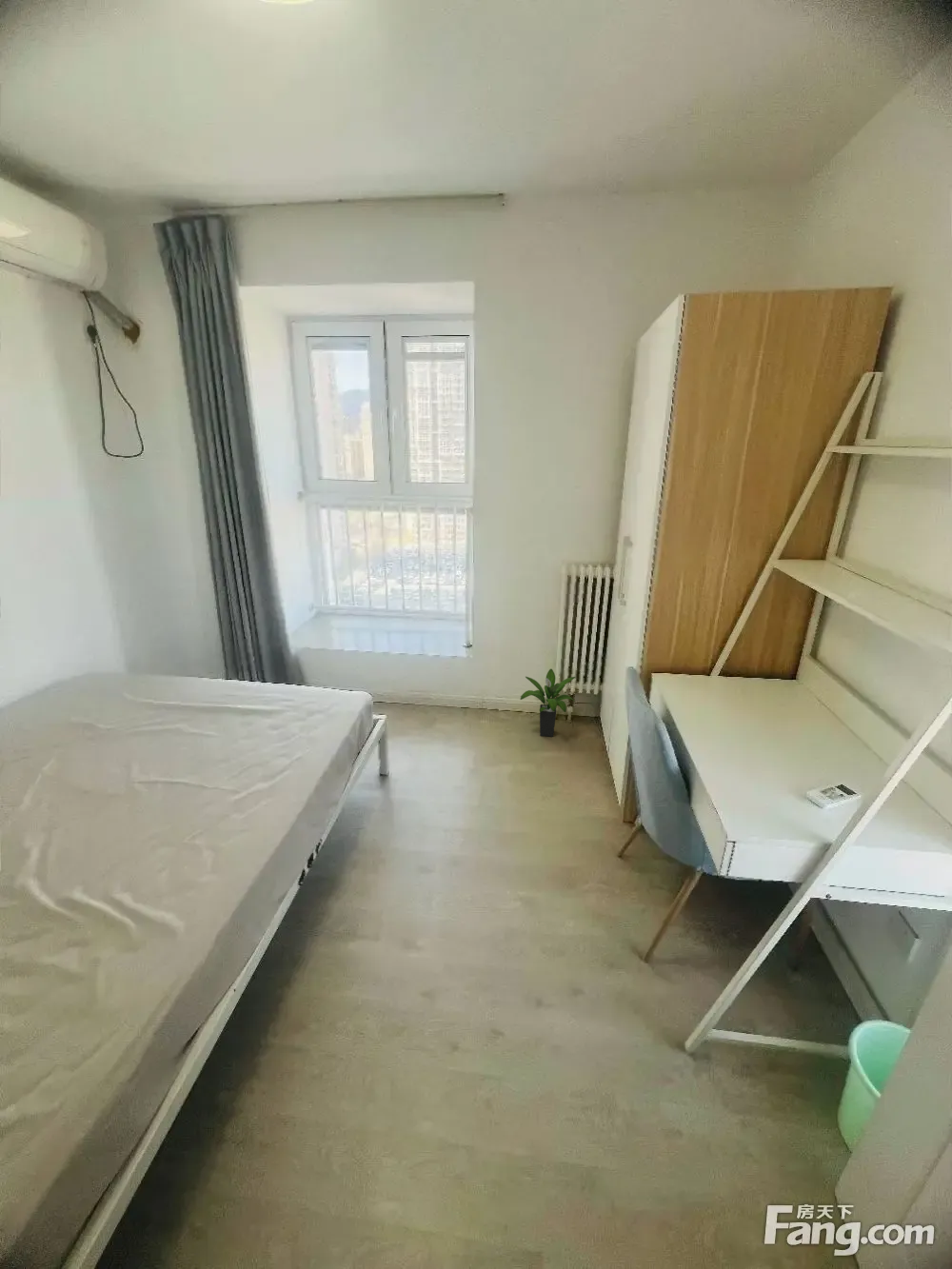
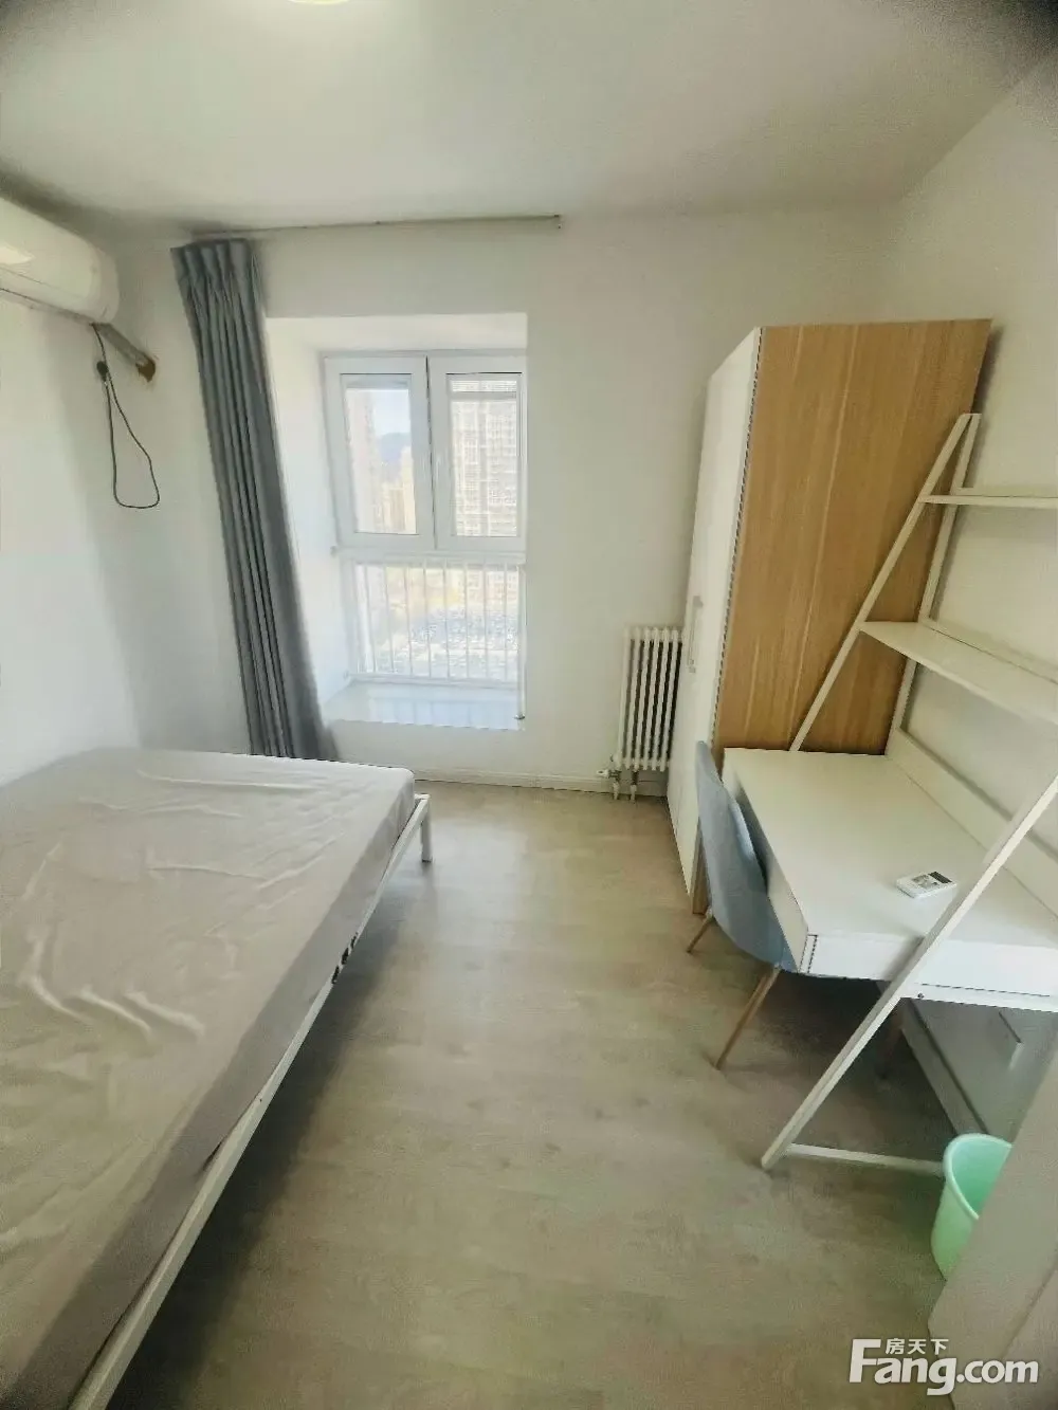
- potted plant [519,668,577,738]
